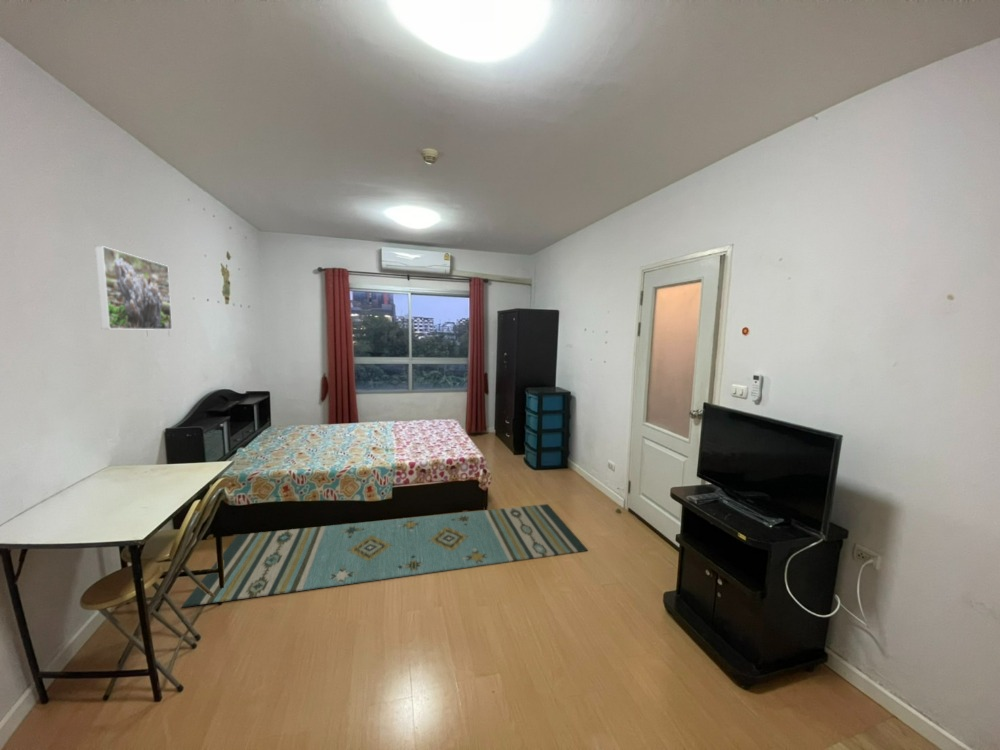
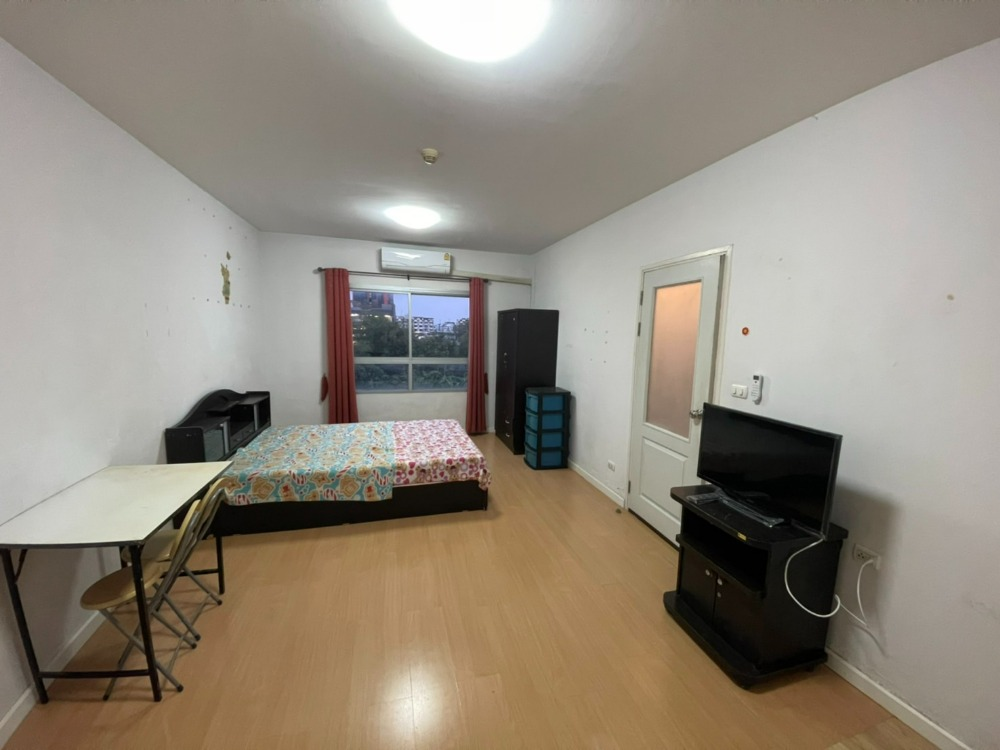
- rug [181,503,589,608]
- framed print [94,244,173,331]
